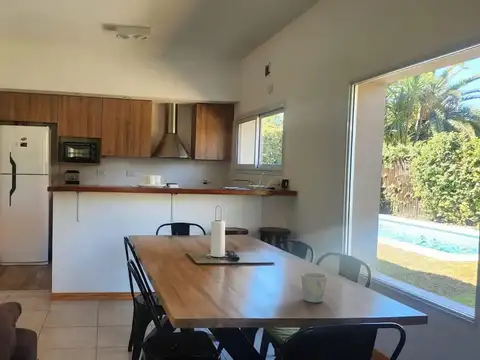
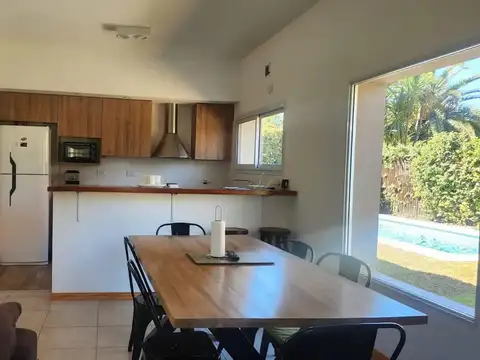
- mug [300,272,328,304]
